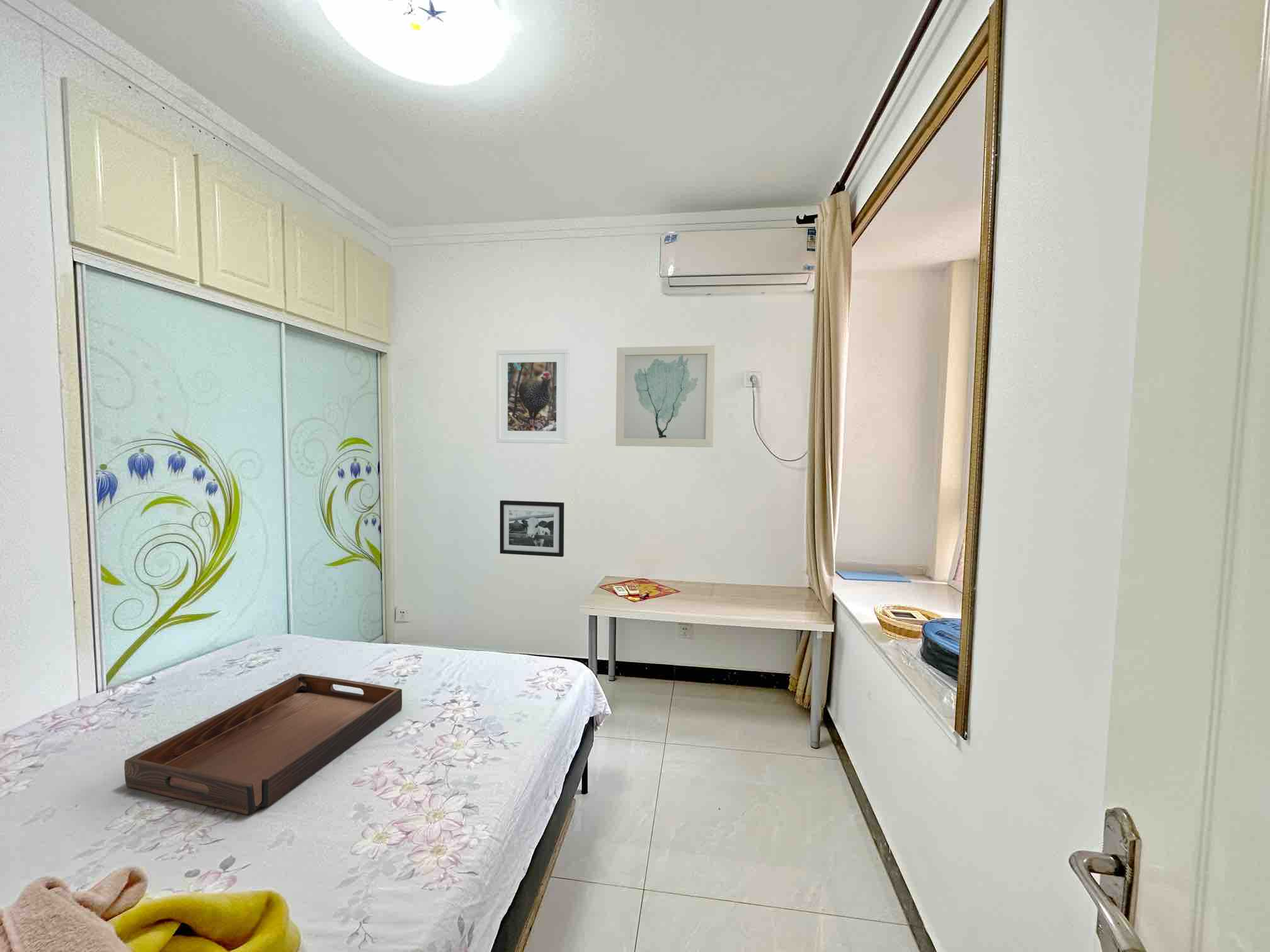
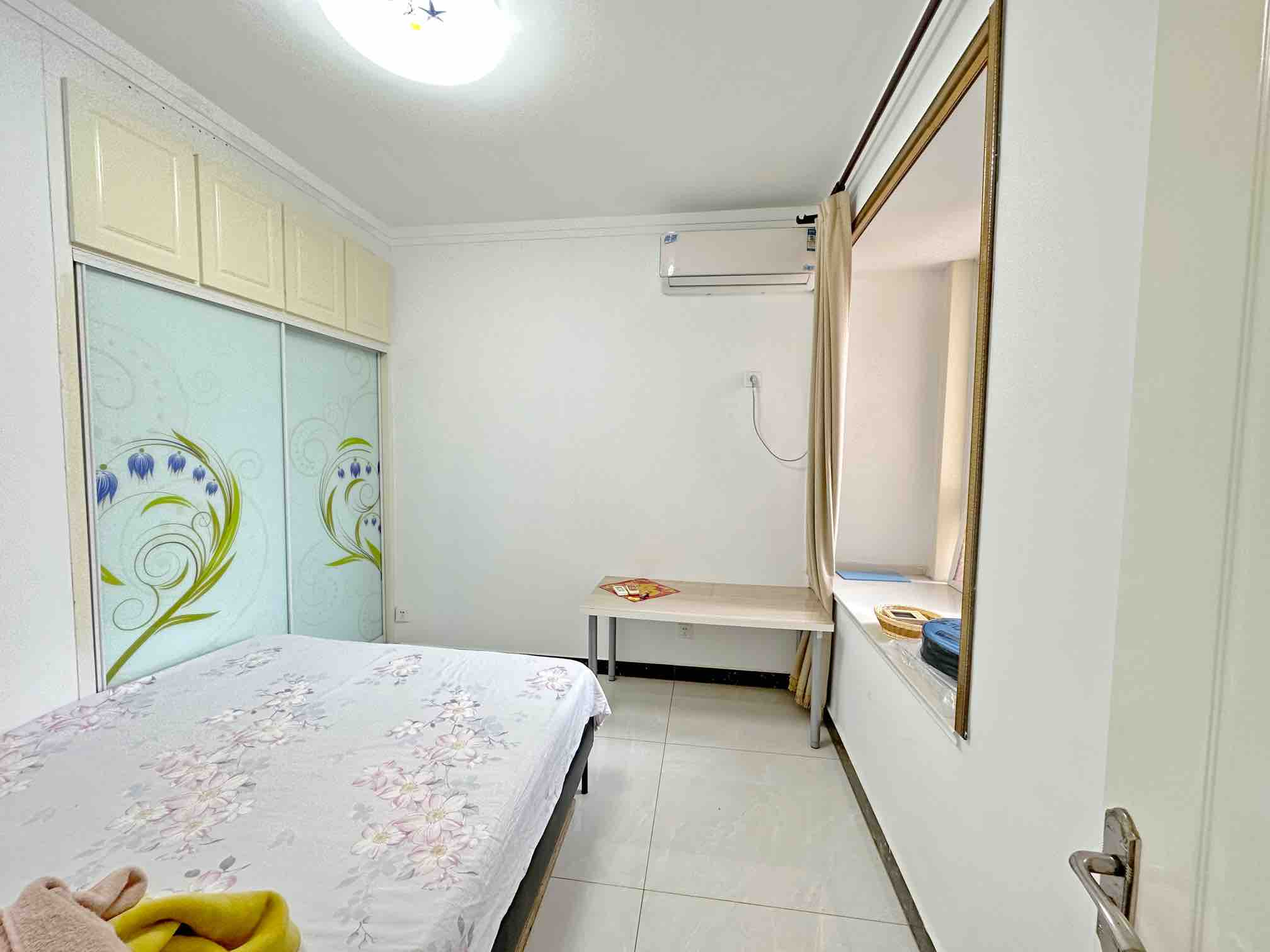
- picture frame [500,500,564,558]
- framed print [496,348,570,445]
- serving tray [123,673,403,815]
- wall art [615,345,716,448]
